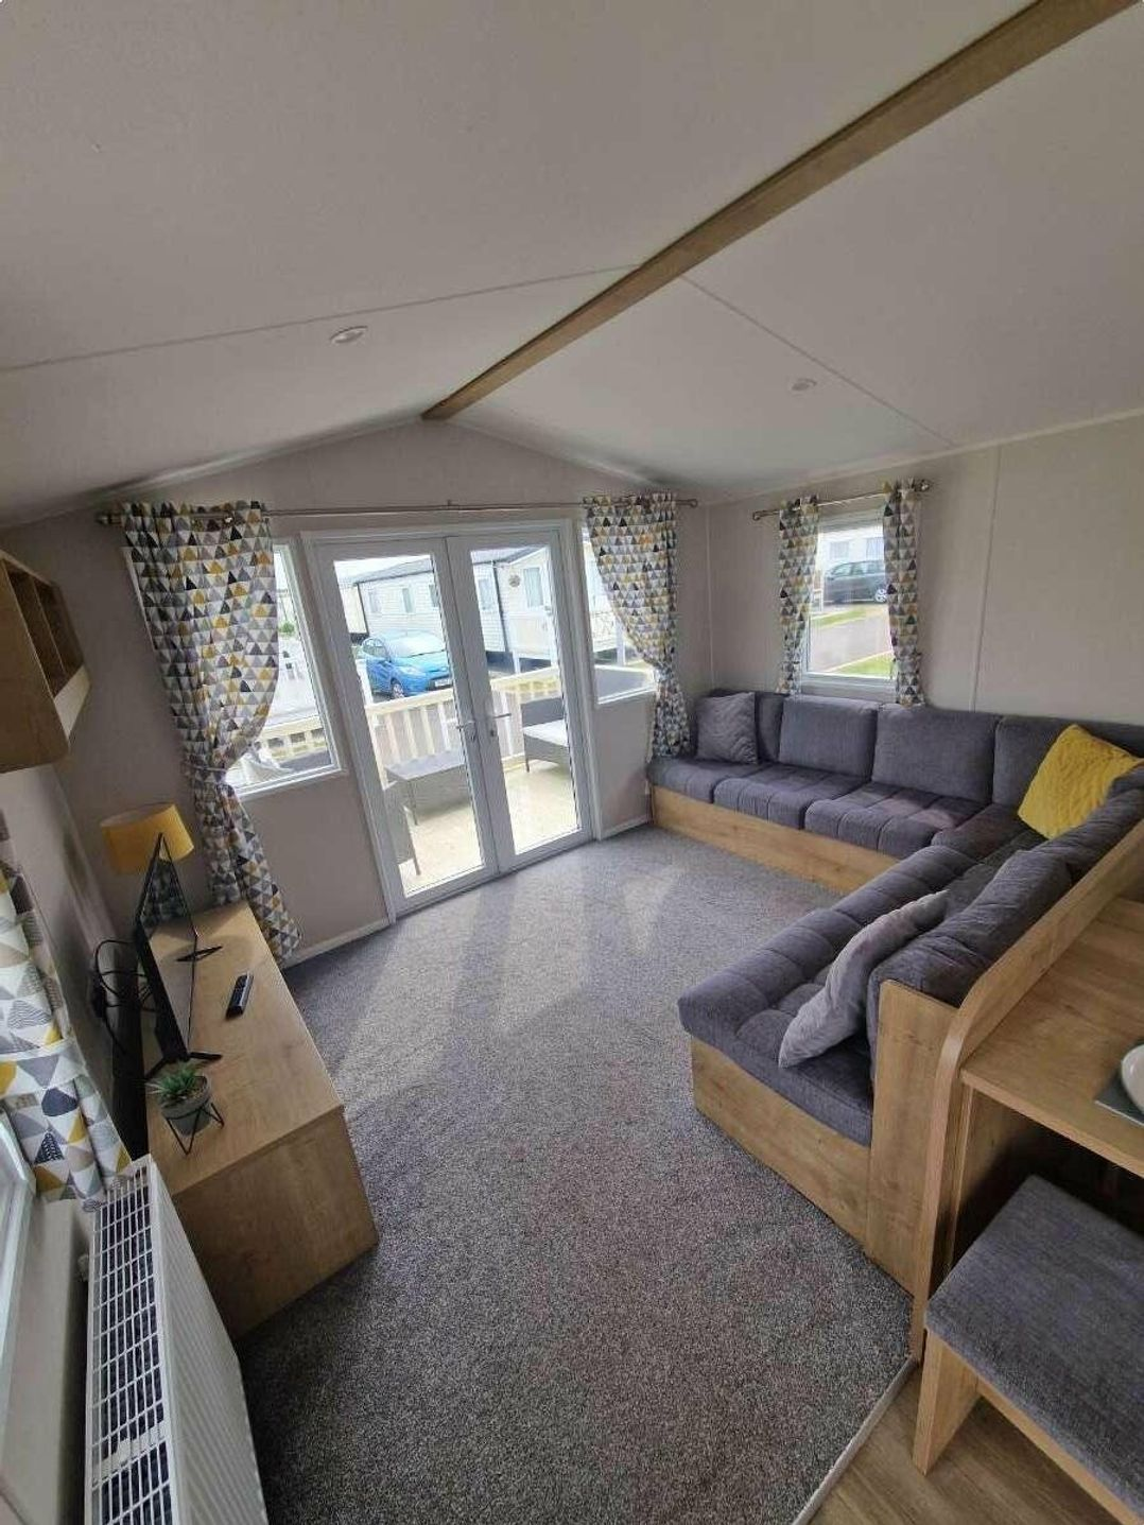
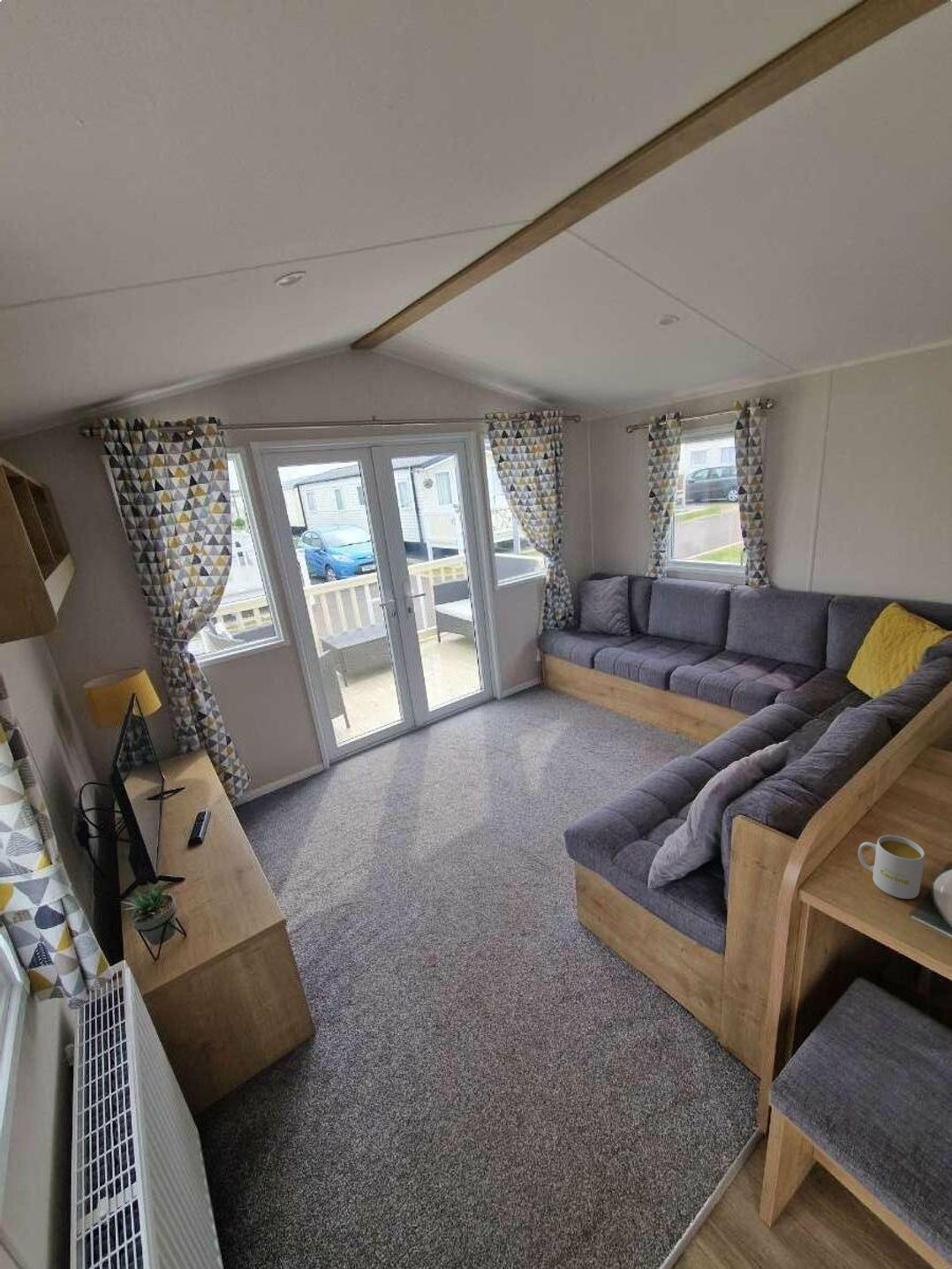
+ mug [858,835,926,900]
